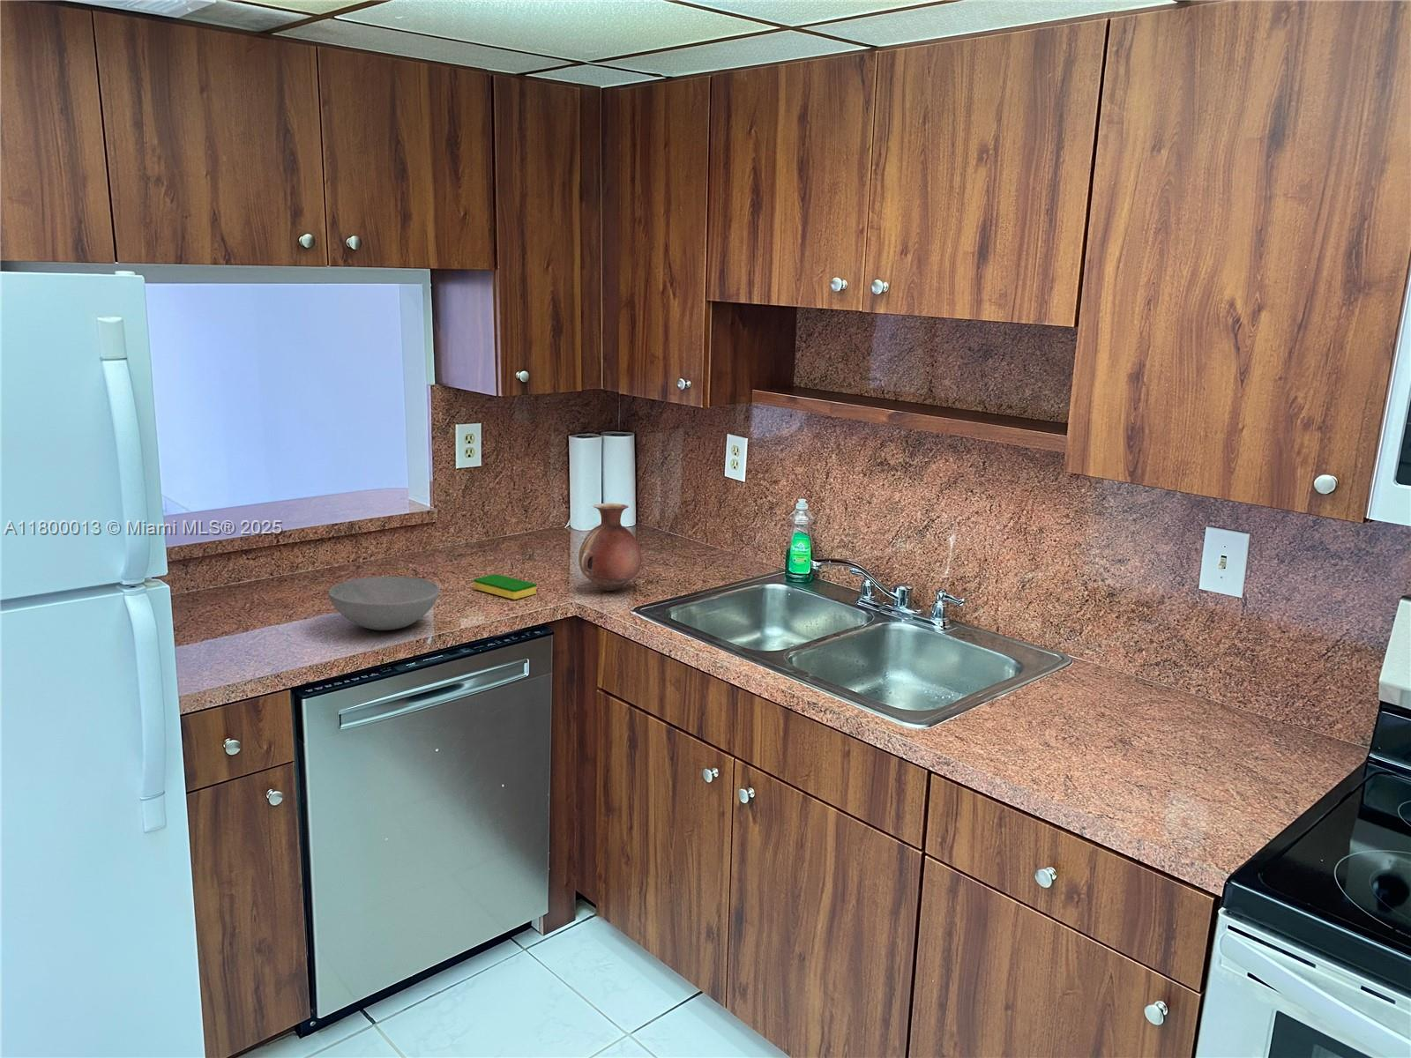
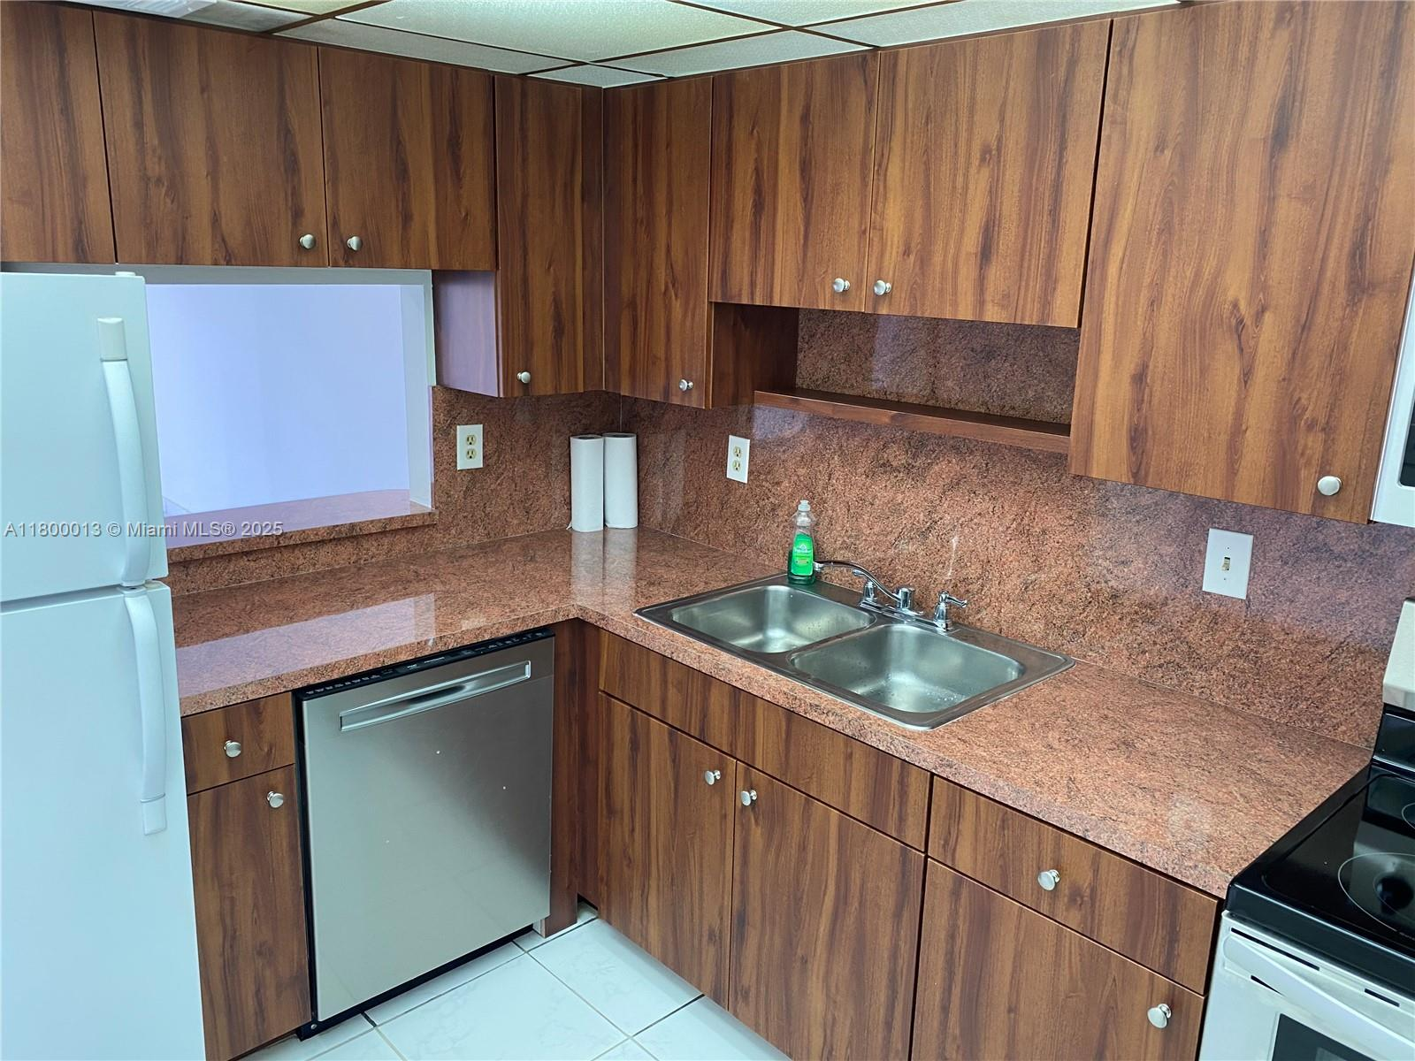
- dish sponge [472,573,537,600]
- vase [578,502,643,591]
- bowl [327,576,441,631]
